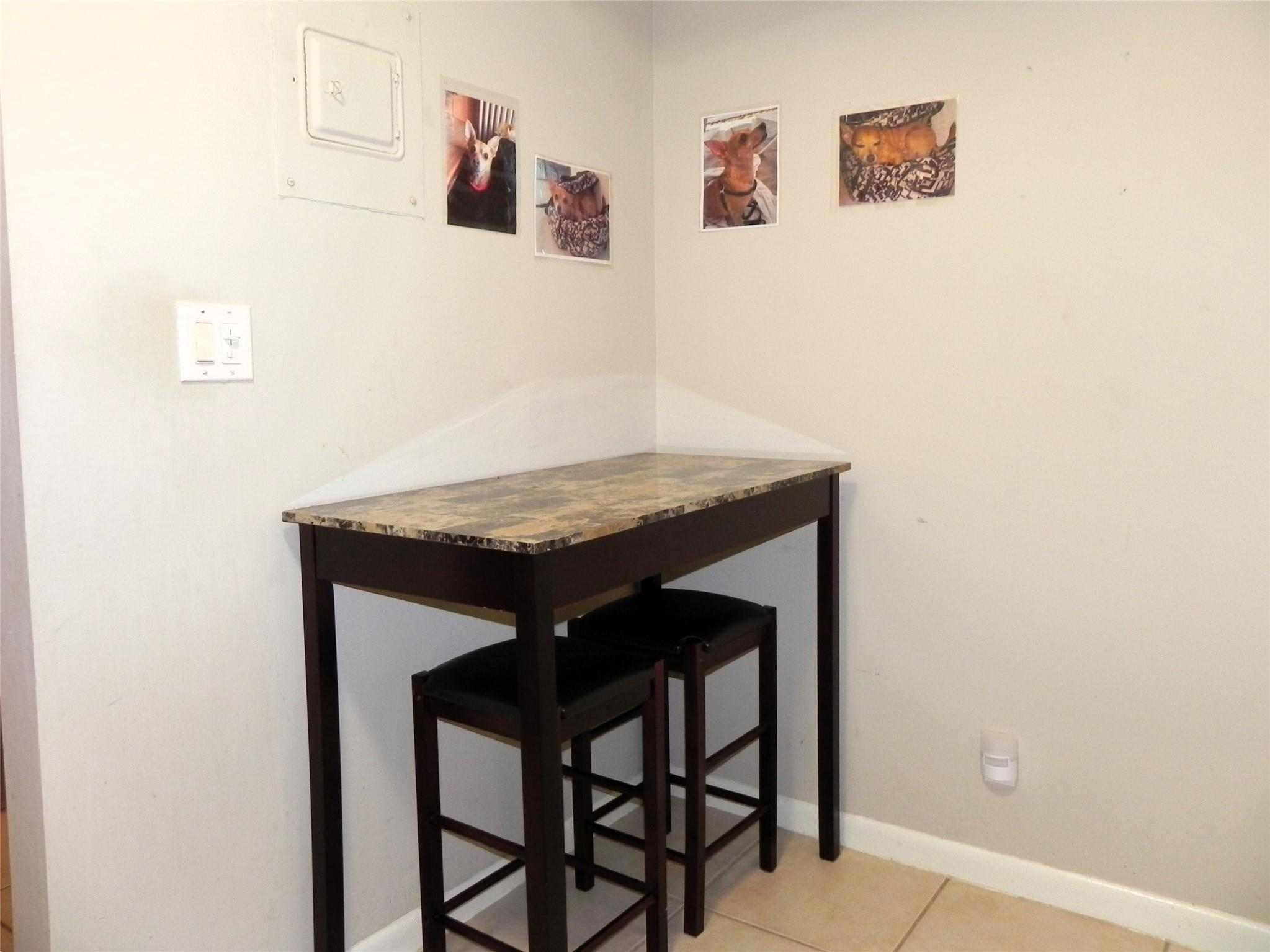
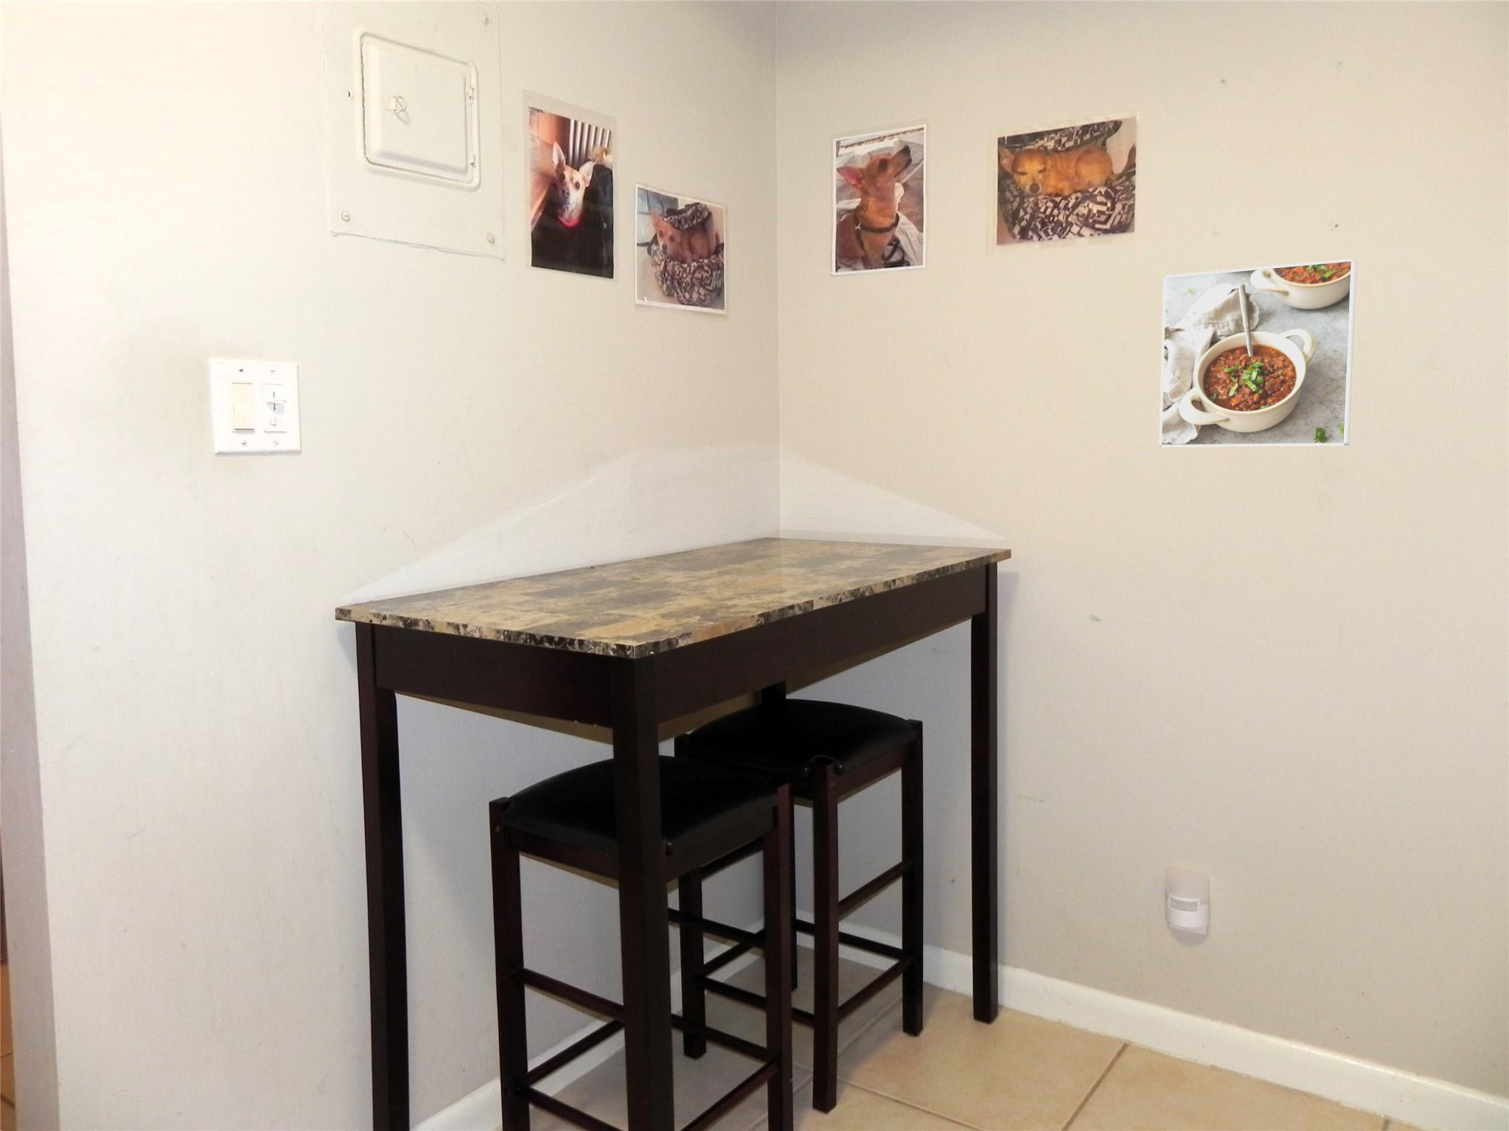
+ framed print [1158,258,1357,448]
